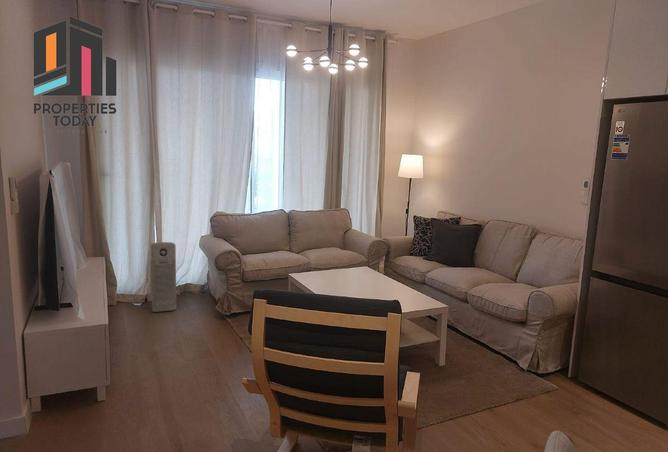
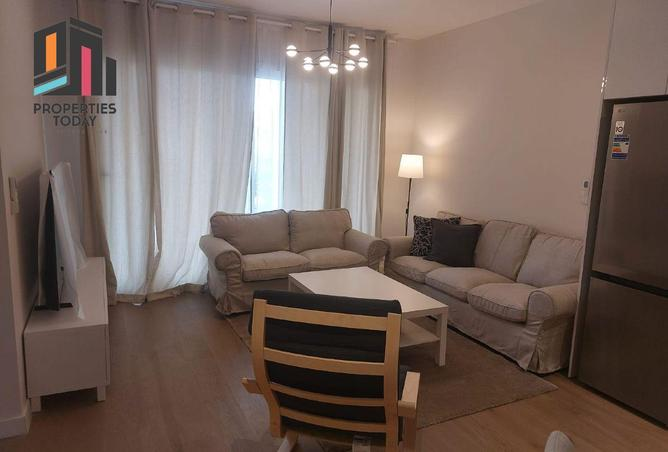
- air purifier [149,241,177,313]
